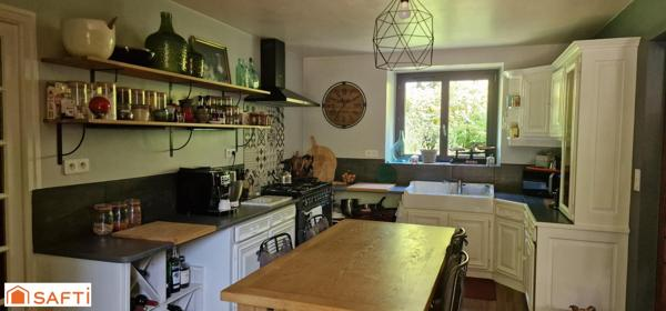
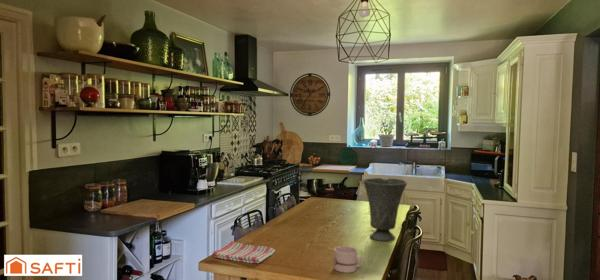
+ vase [362,177,408,242]
+ mug [333,245,365,274]
+ dish towel [212,240,276,264]
